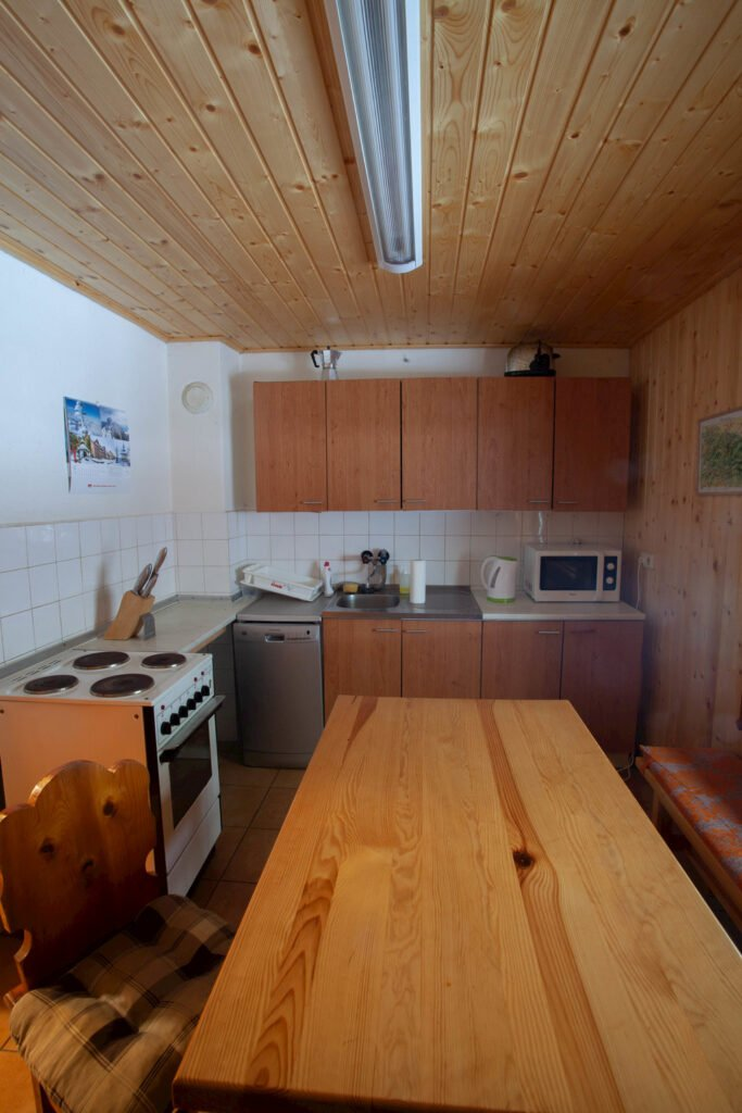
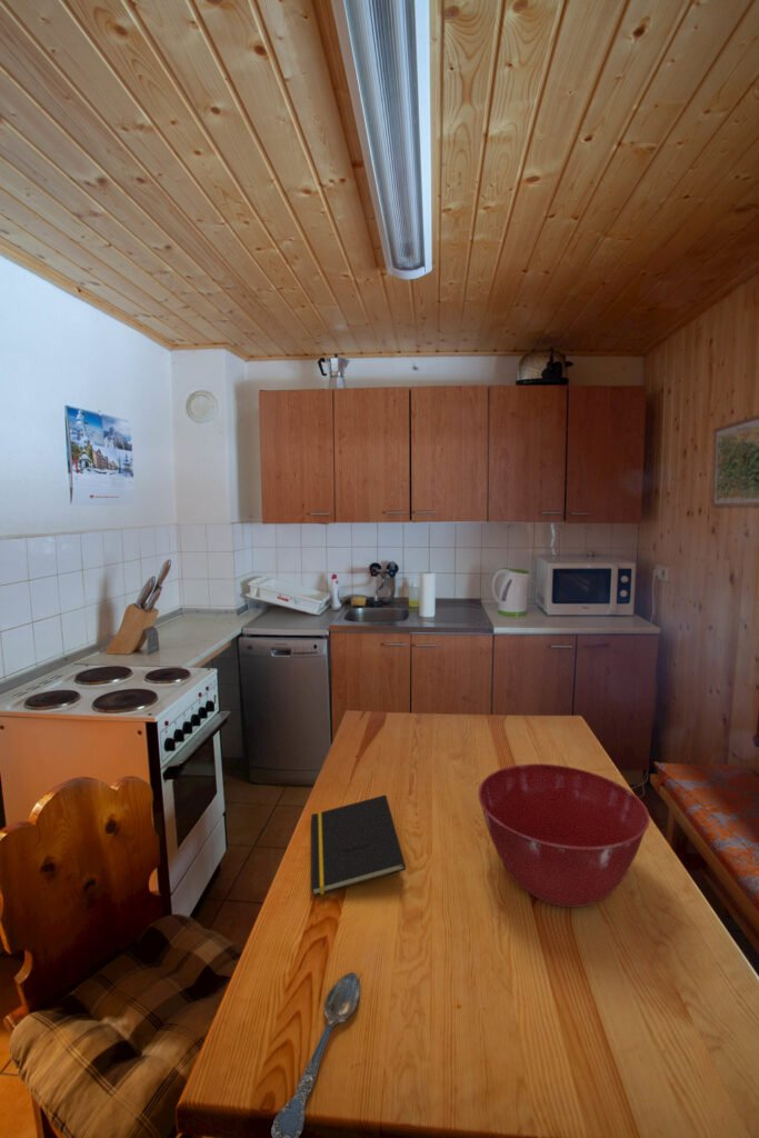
+ mixing bowl [477,762,651,908]
+ spoon [270,971,361,1138]
+ notepad [310,793,407,897]
